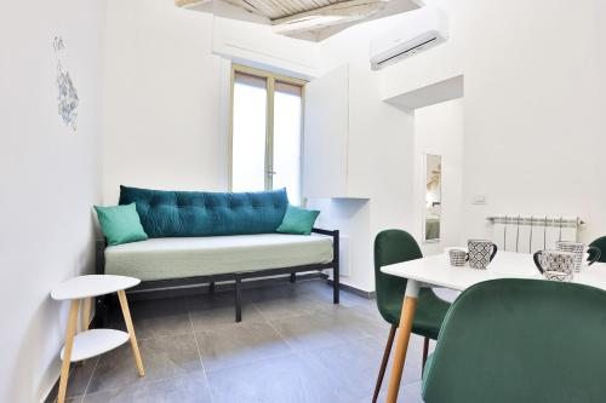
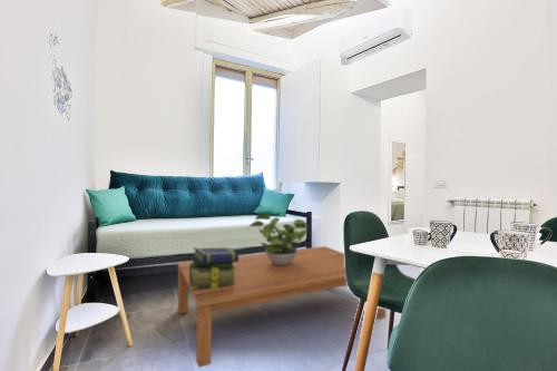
+ potted plant [247,213,310,265]
+ stack of books [189,246,240,289]
+ coffee table [177,245,387,369]
